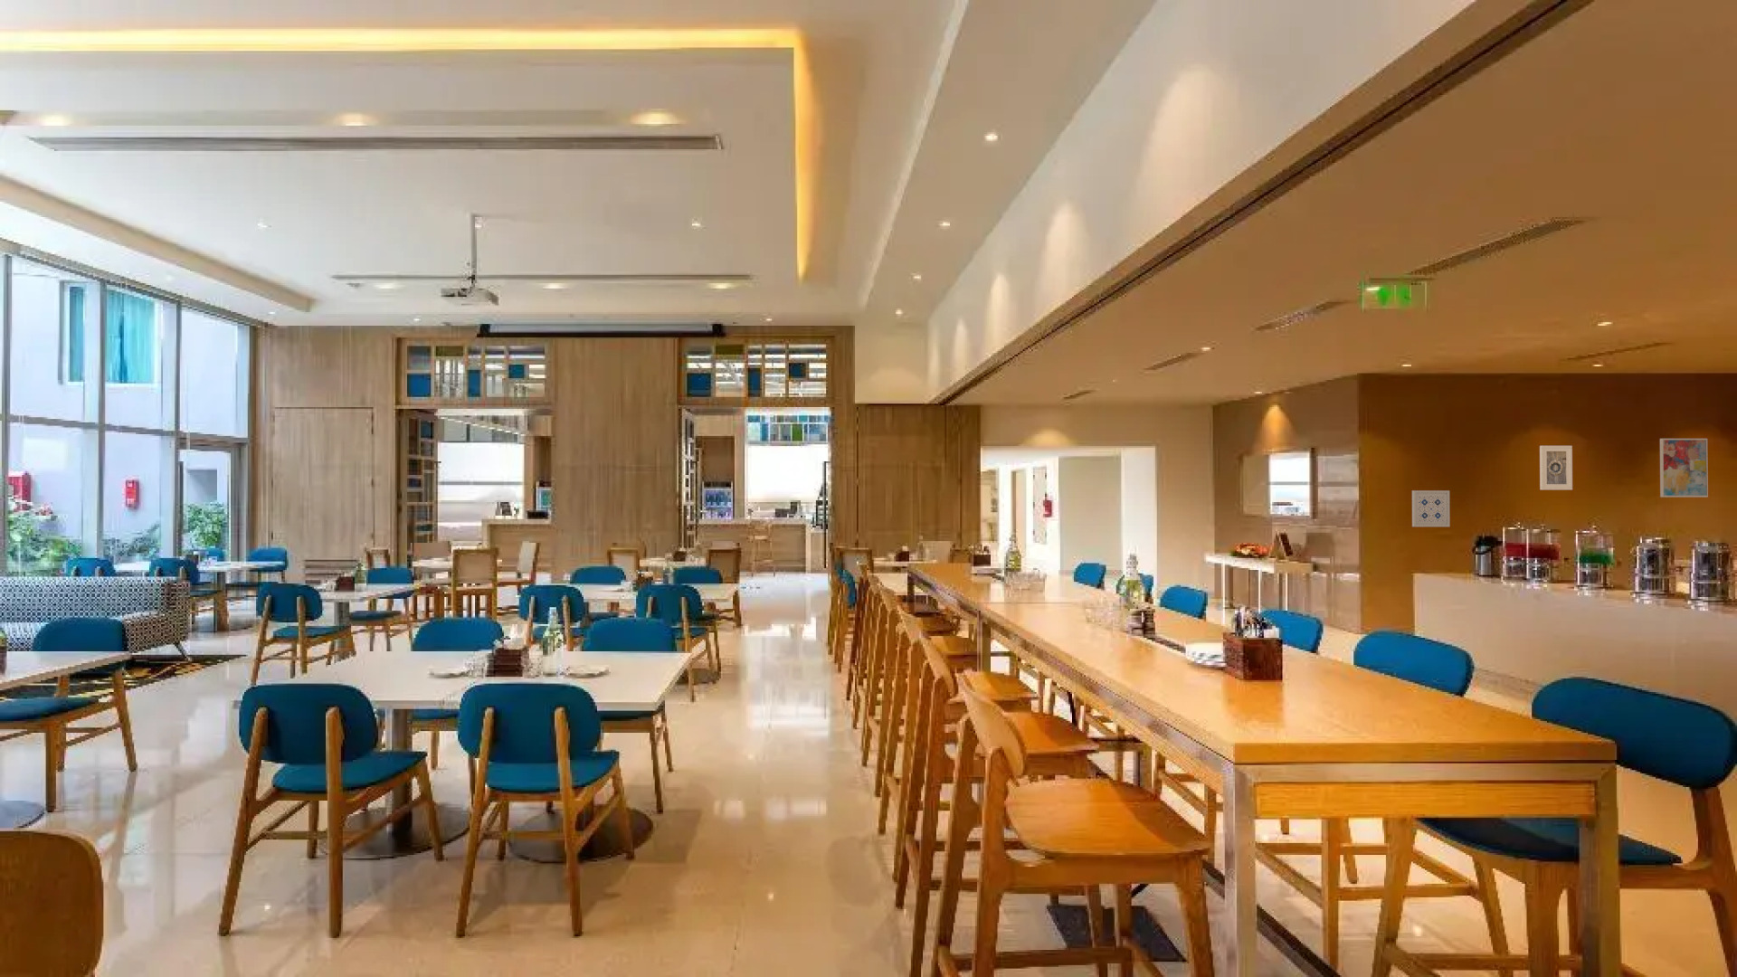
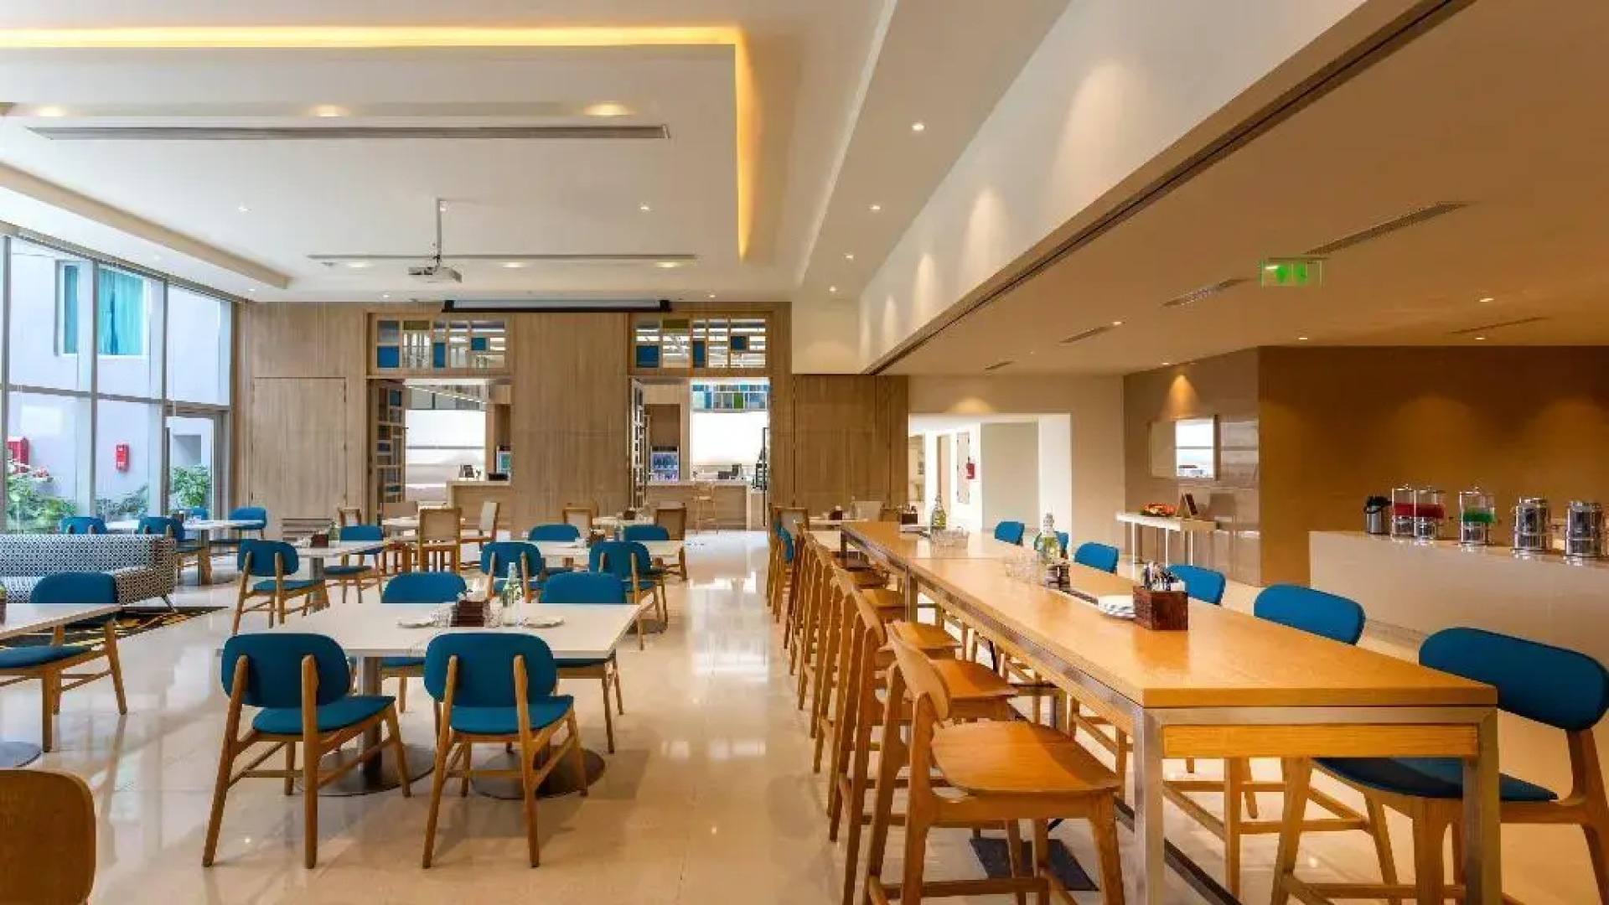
- wall art [1411,489,1451,527]
- wall art [1659,438,1708,499]
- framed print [1539,445,1574,491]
